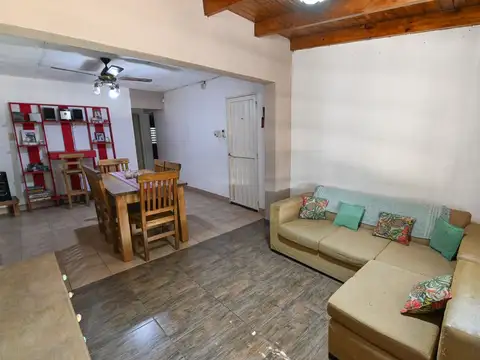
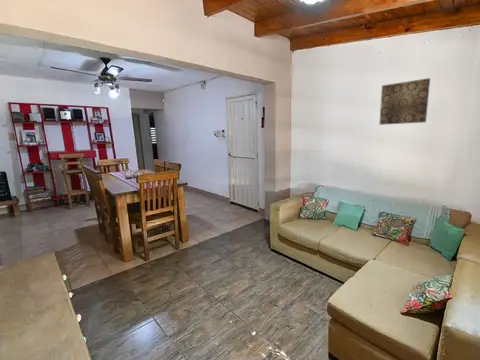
+ wall art [378,77,431,126]
